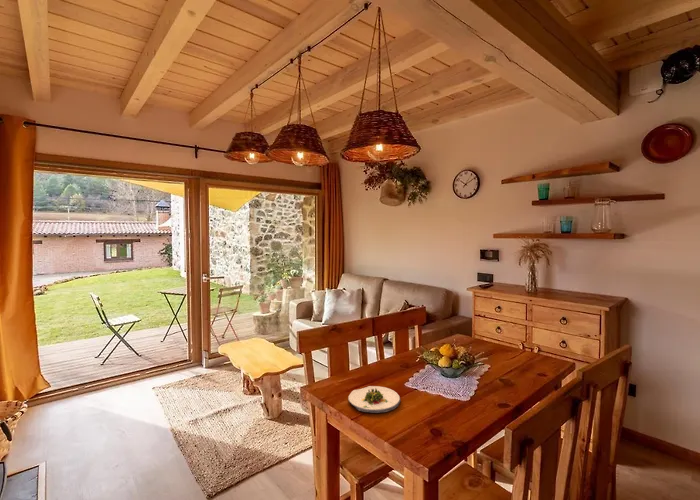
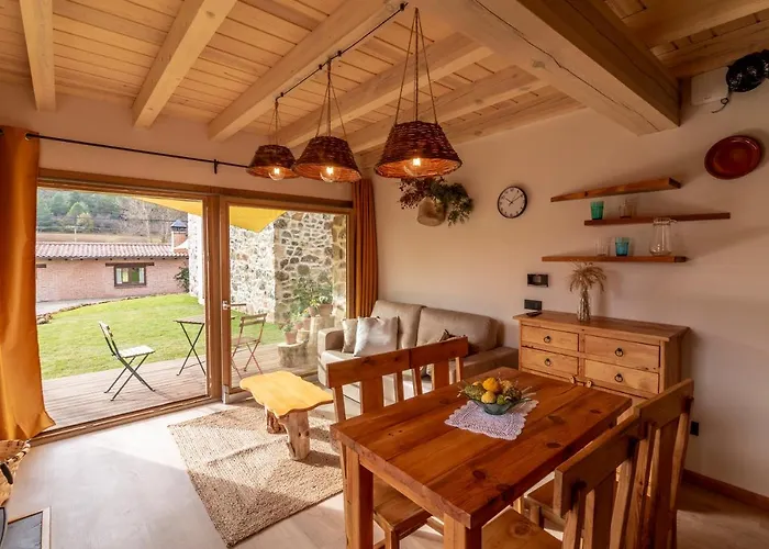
- salad plate [347,385,401,414]
